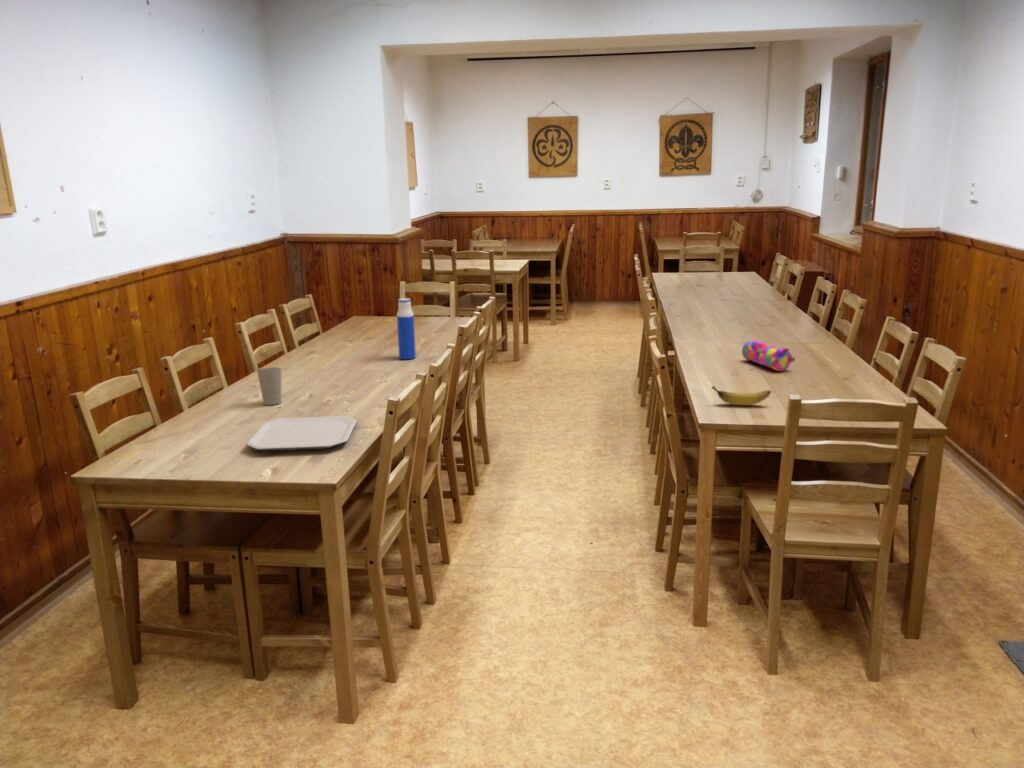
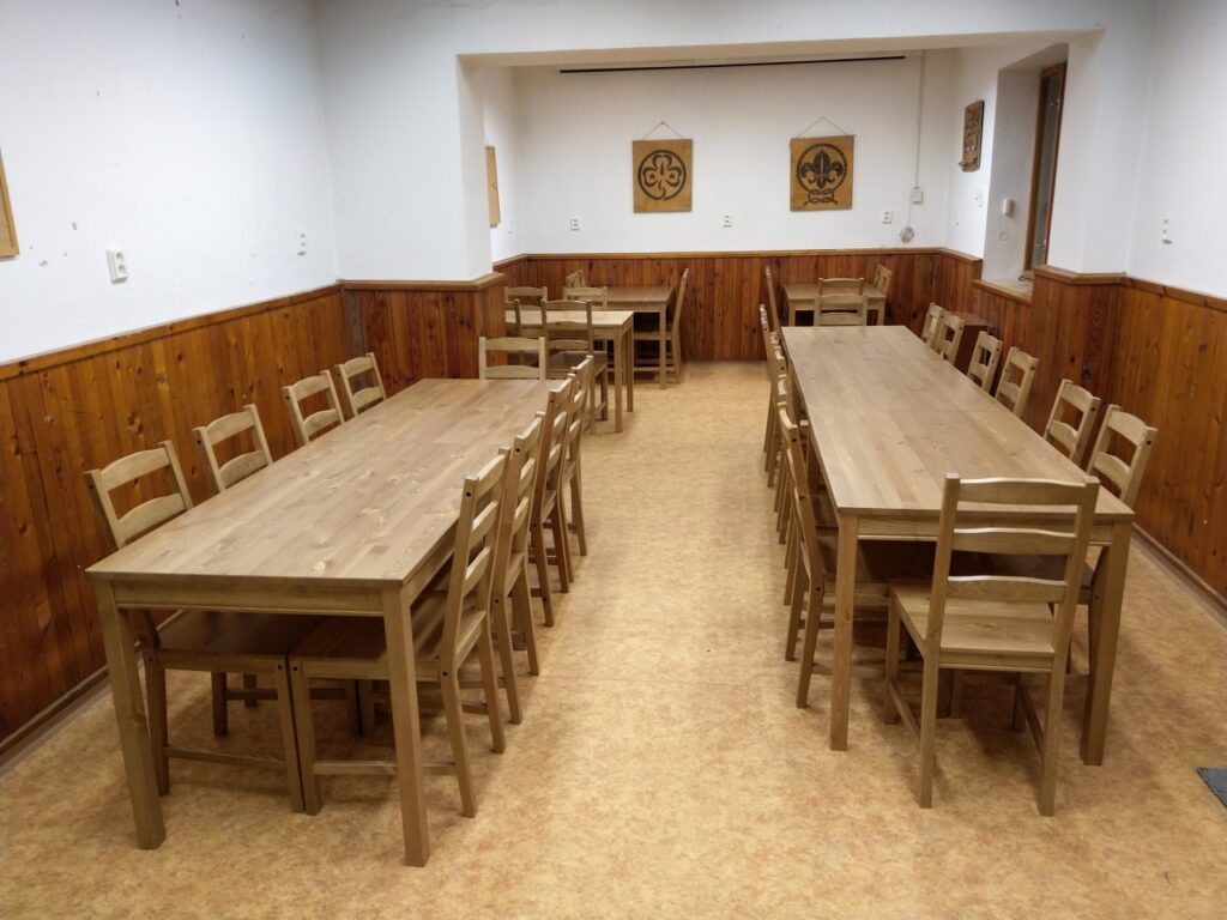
- water bottle [396,297,417,360]
- cup [256,366,282,406]
- banana [711,385,772,406]
- pencil case [741,338,796,372]
- plate [245,415,358,452]
